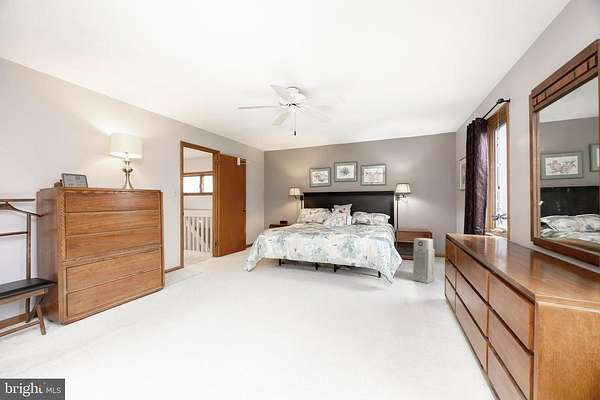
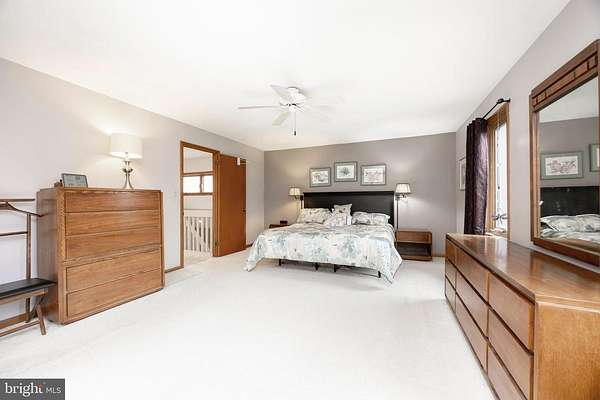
- air purifier [412,237,436,284]
